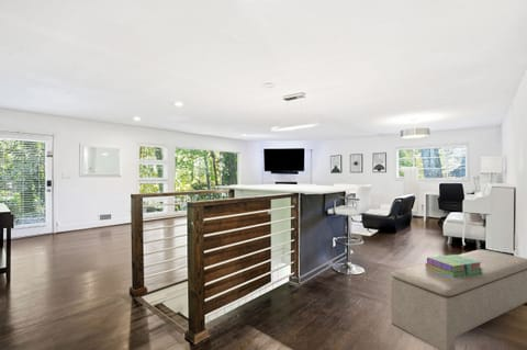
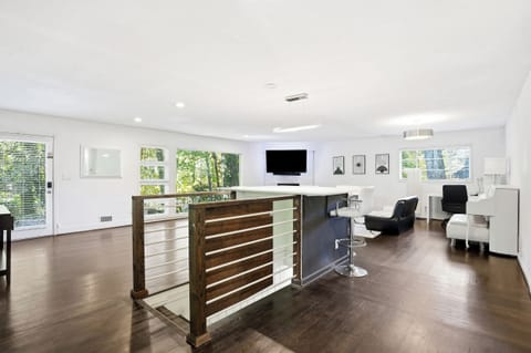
- bench [390,248,527,350]
- stack of books [425,253,483,278]
